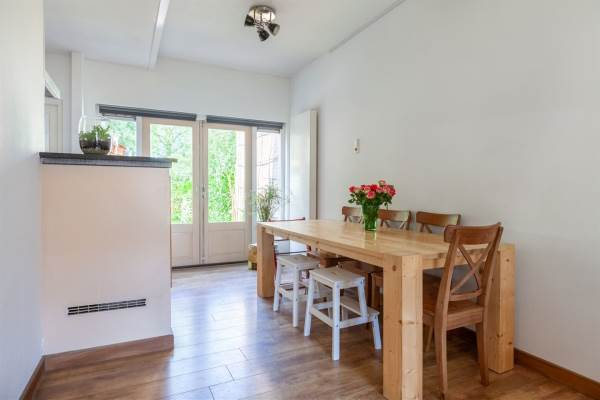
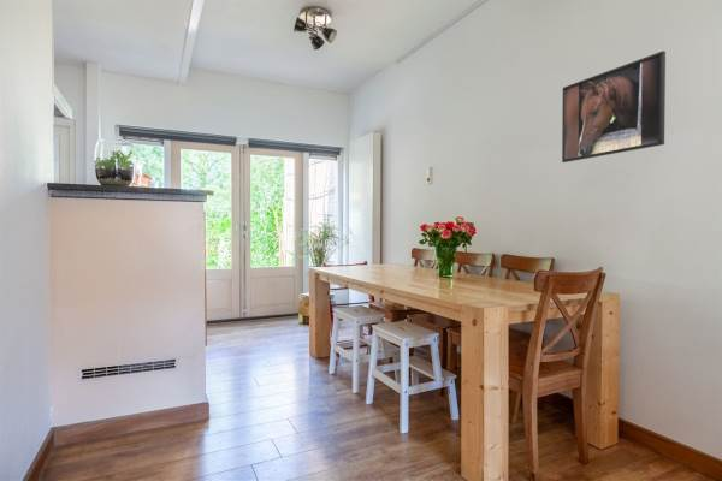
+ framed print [561,51,667,164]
